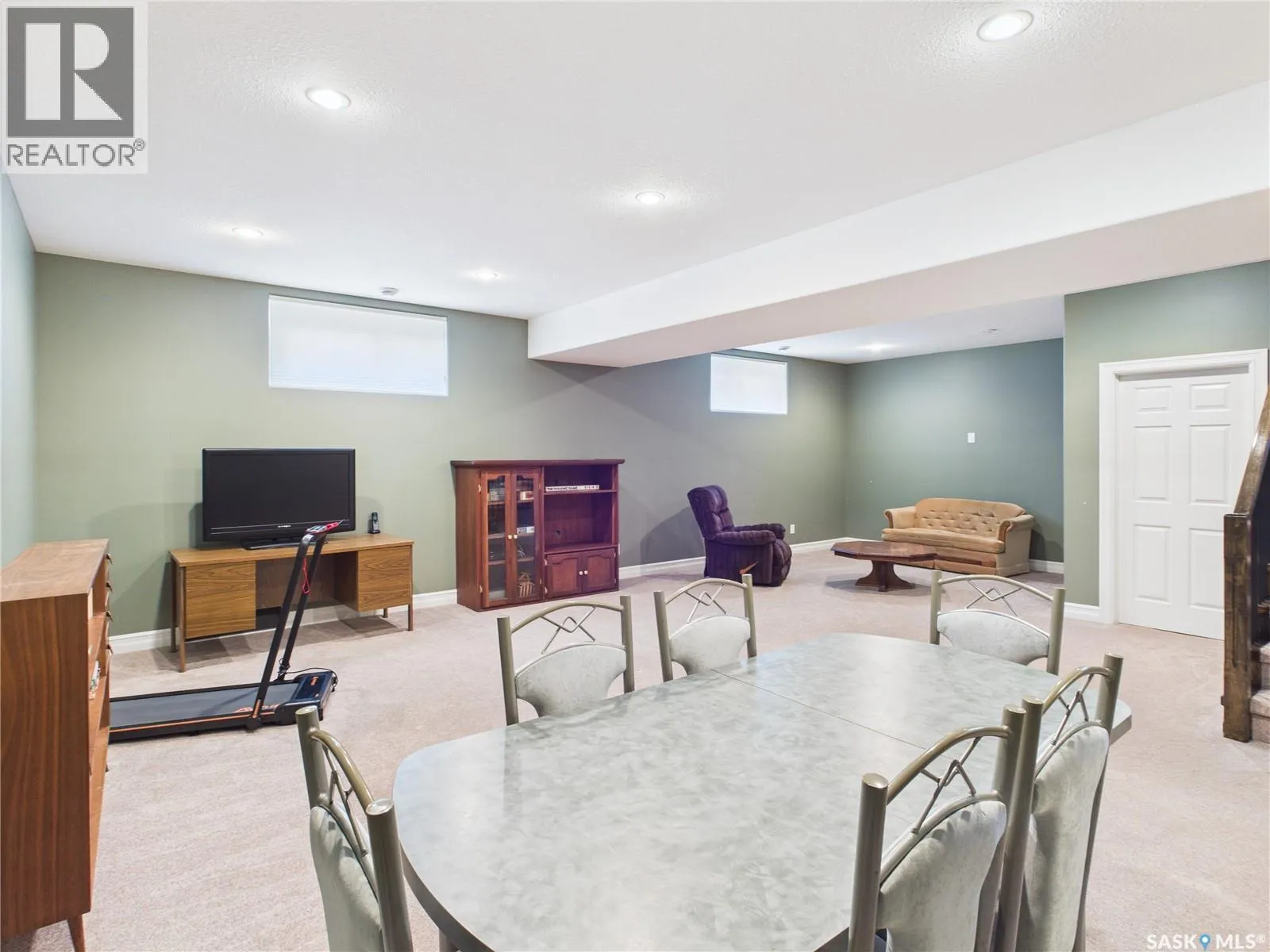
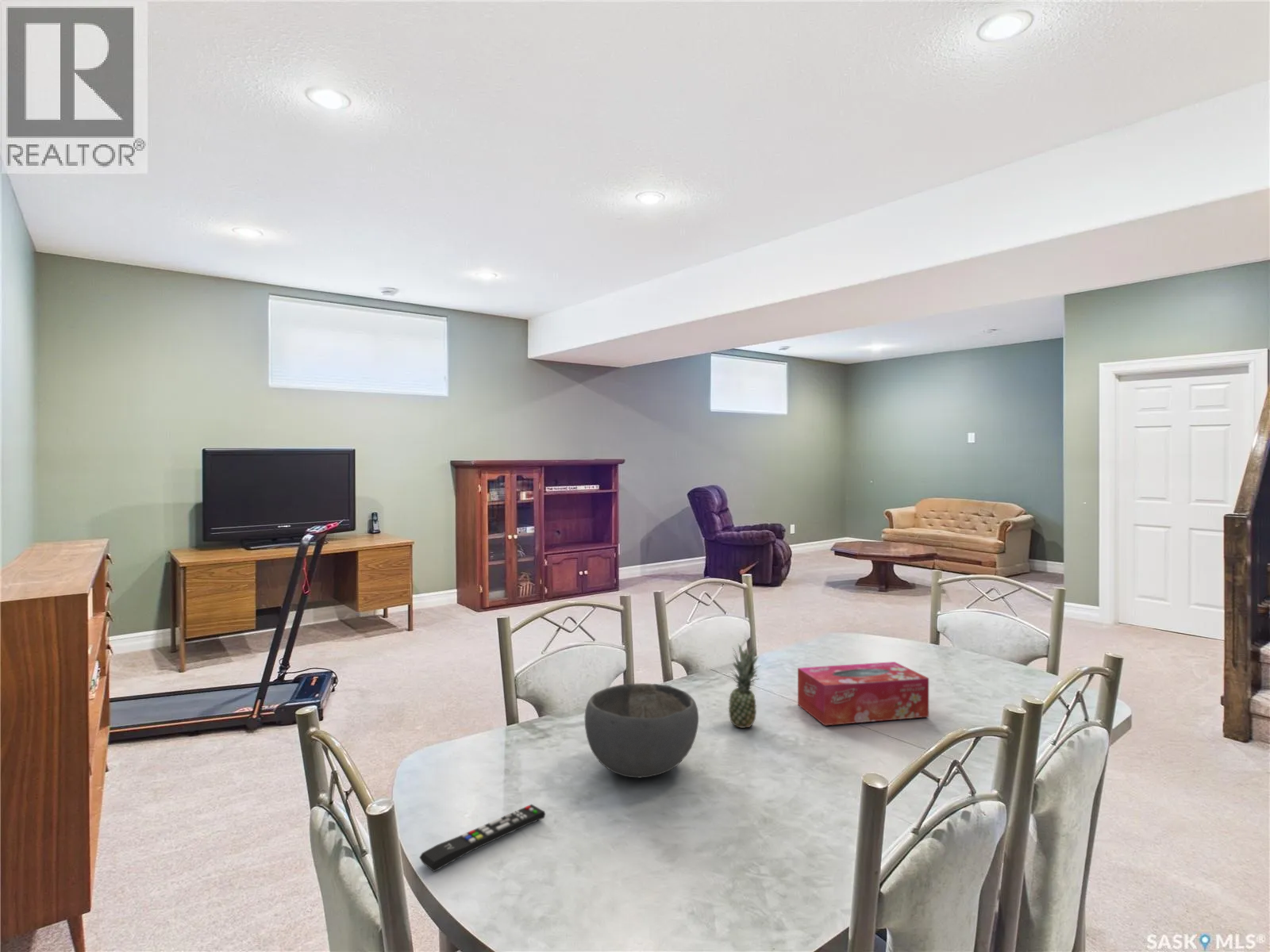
+ tissue box [797,661,929,726]
+ bowl [583,682,699,778]
+ fruit [728,643,762,729]
+ remote control [418,804,546,873]
